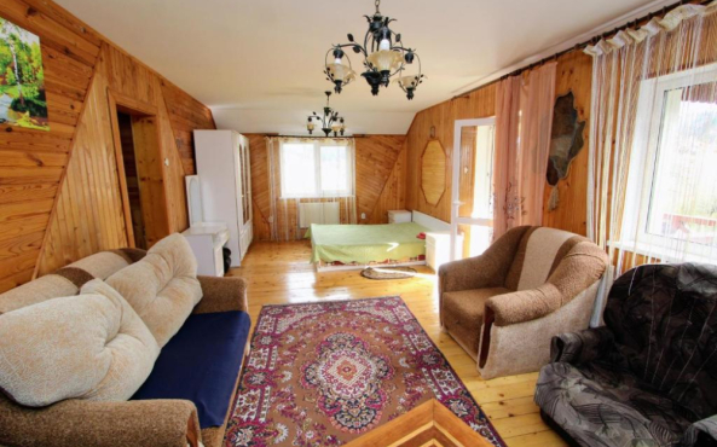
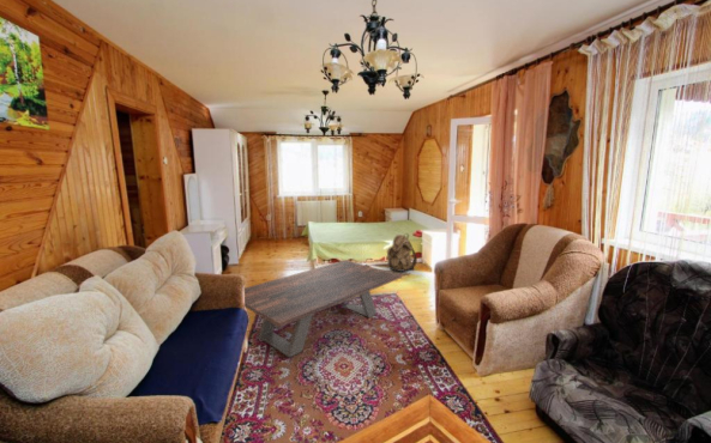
+ coffee table [243,259,403,359]
+ backpack [386,232,418,273]
